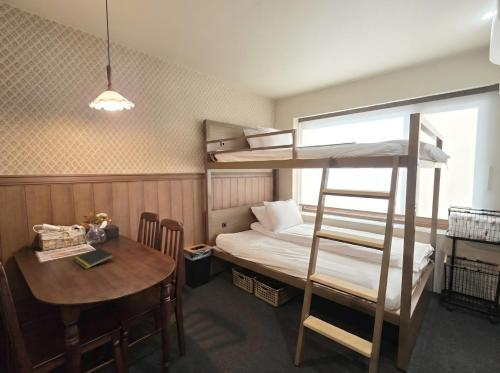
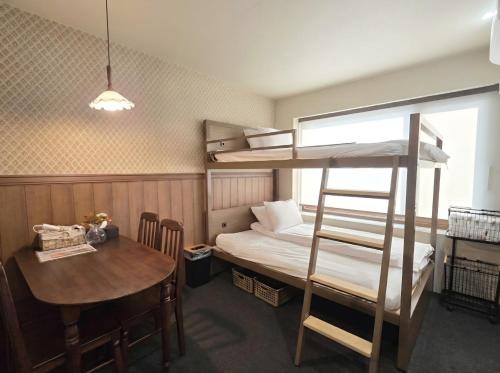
- notepad [72,247,115,270]
